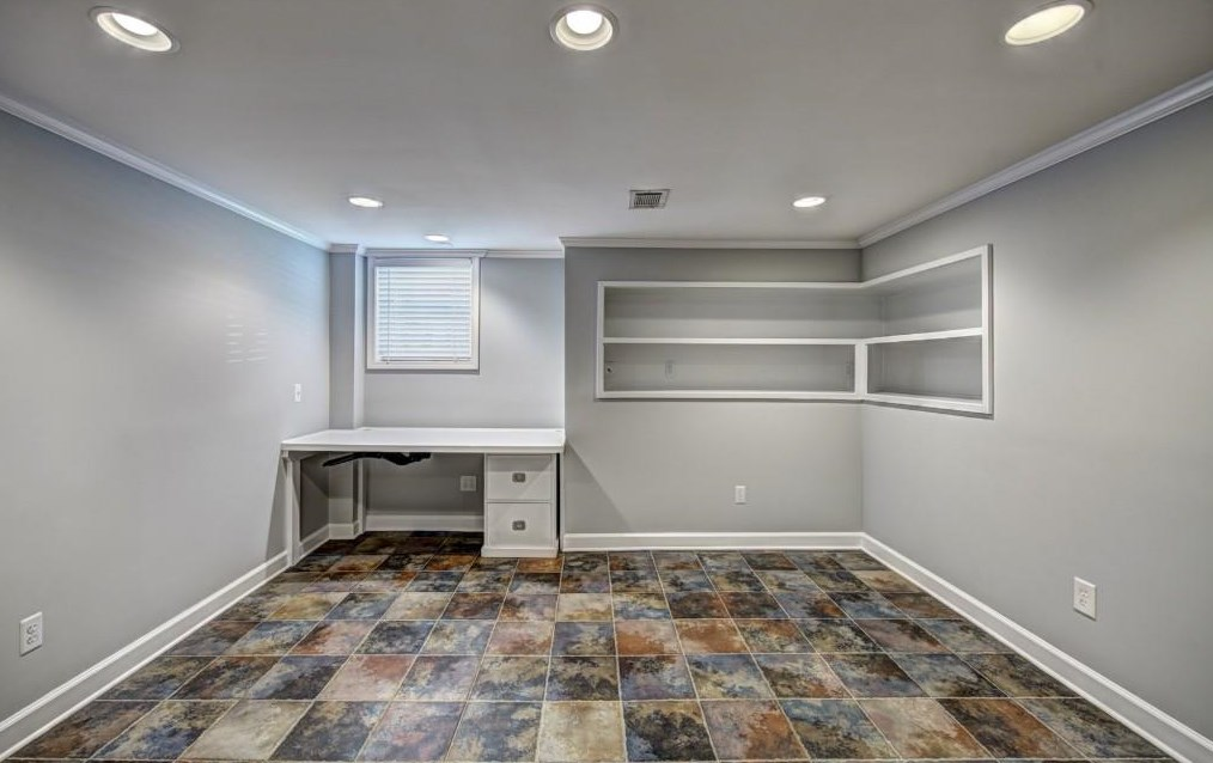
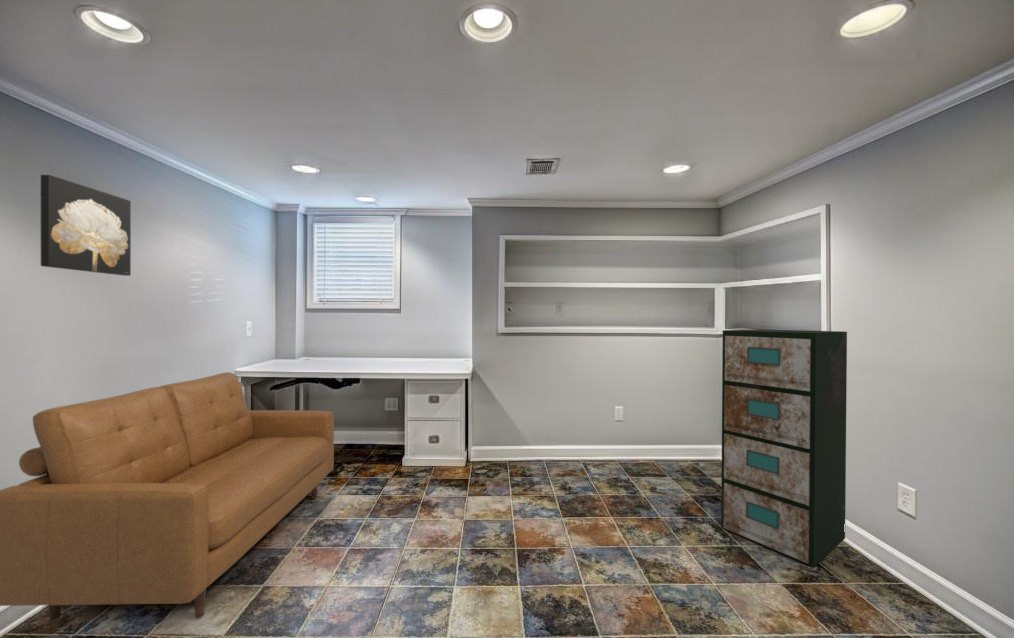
+ sofa [0,371,335,622]
+ wall art [39,174,132,277]
+ filing cabinet [720,328,848,568]
